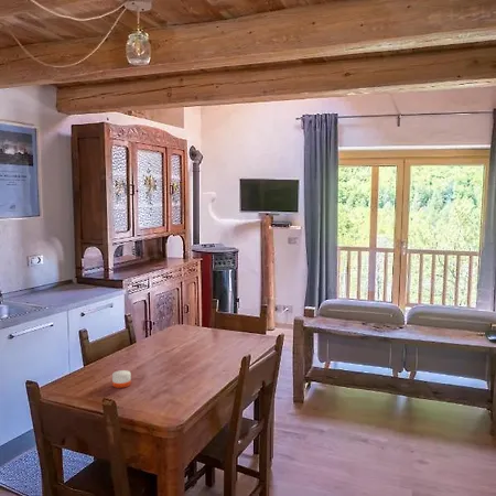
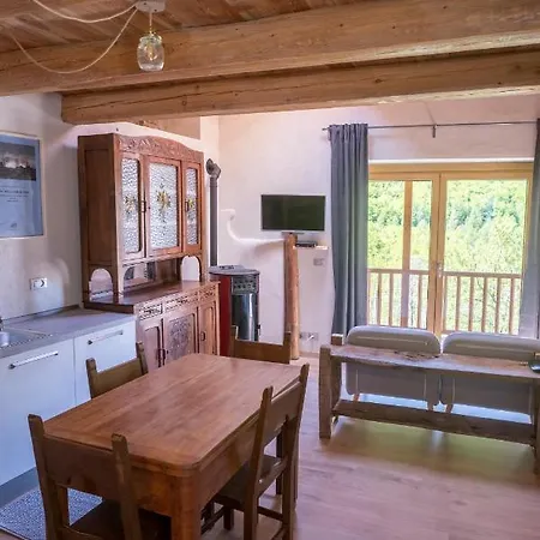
- candle [111,369,132,389]
